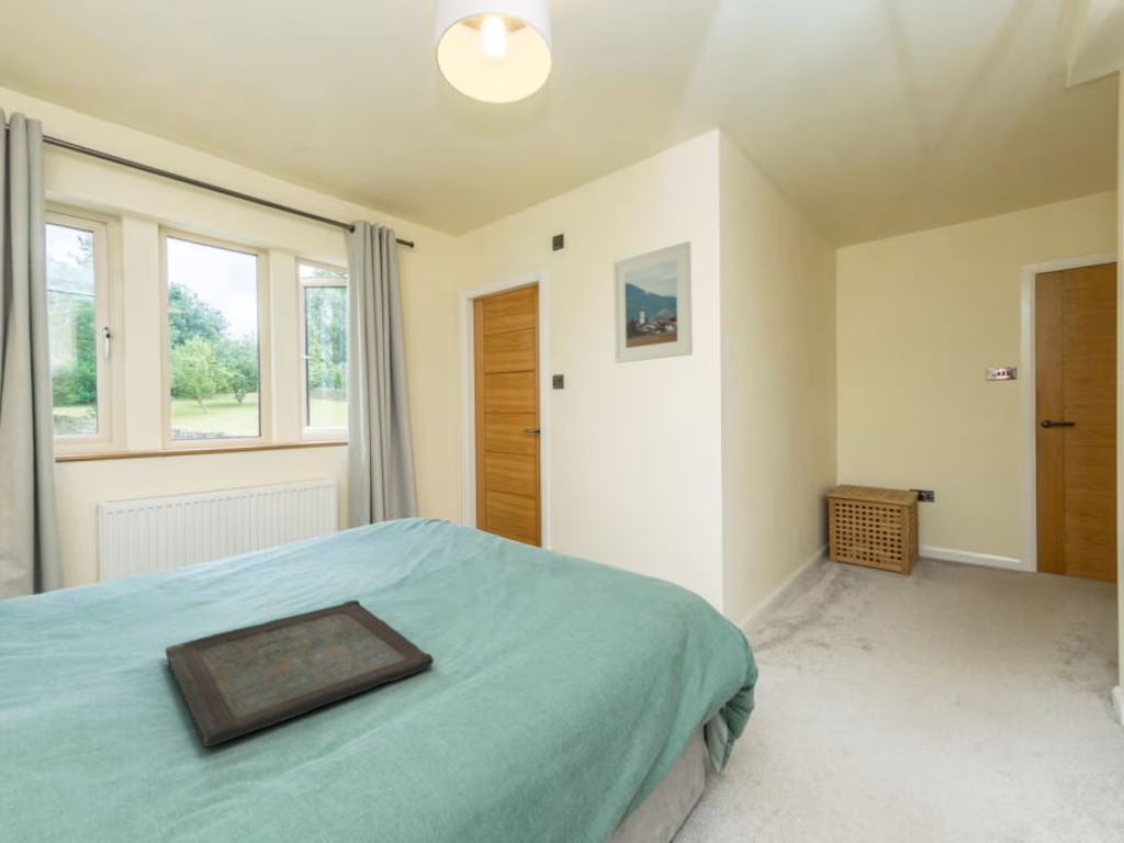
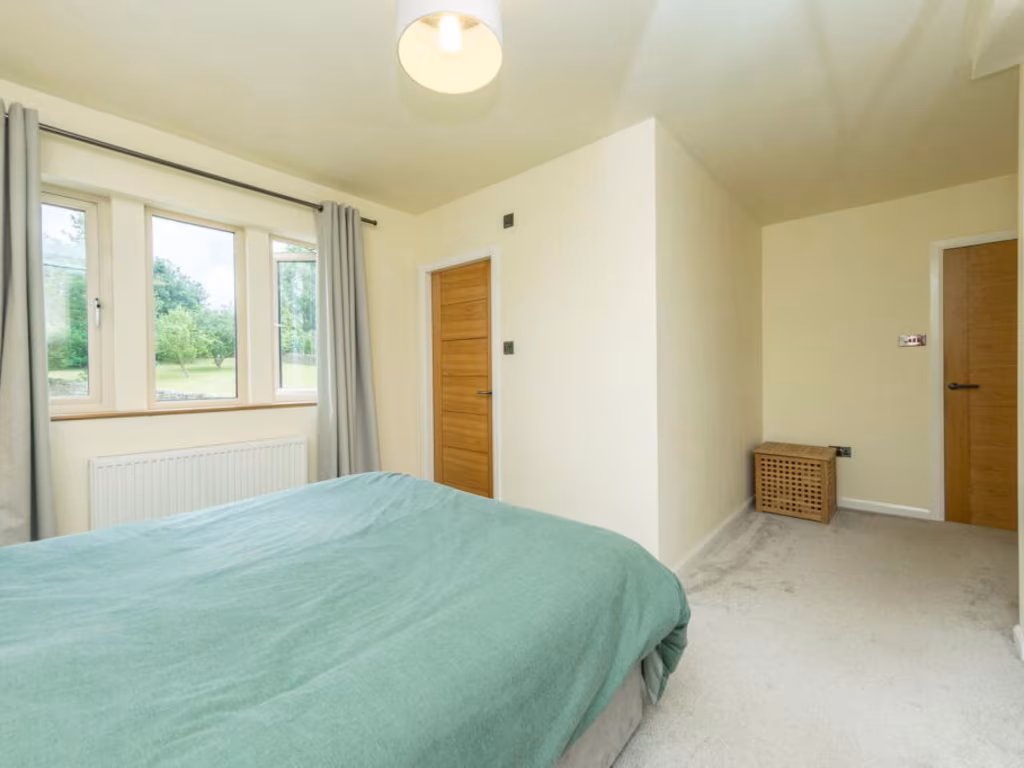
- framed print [612,240,694,364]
- serving tray [165,599,435,748]
